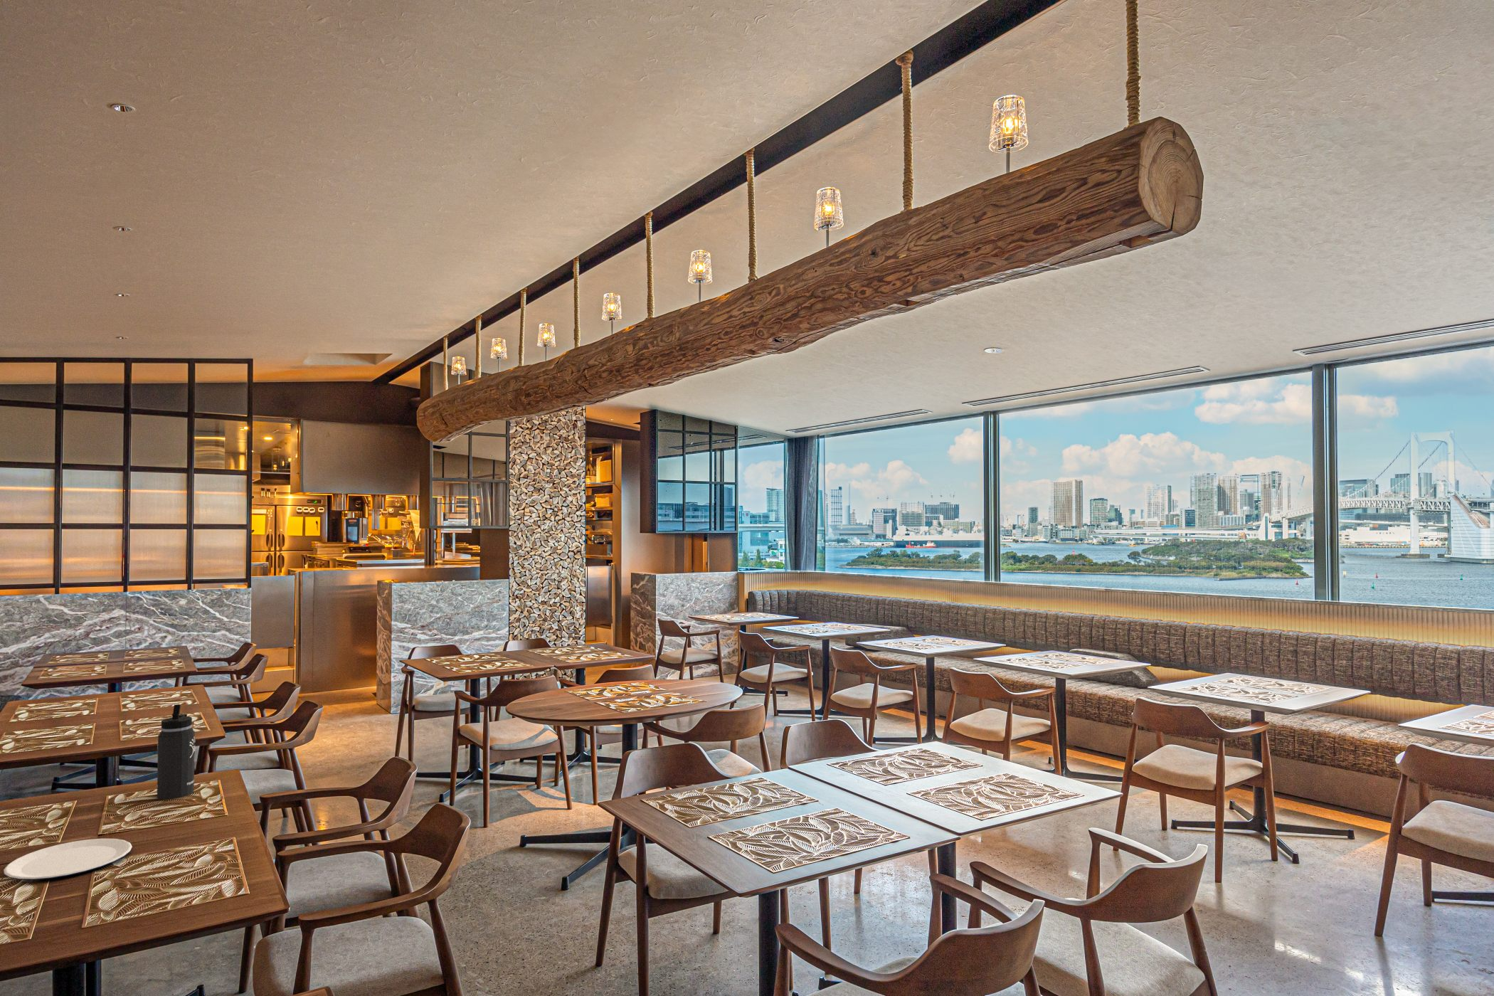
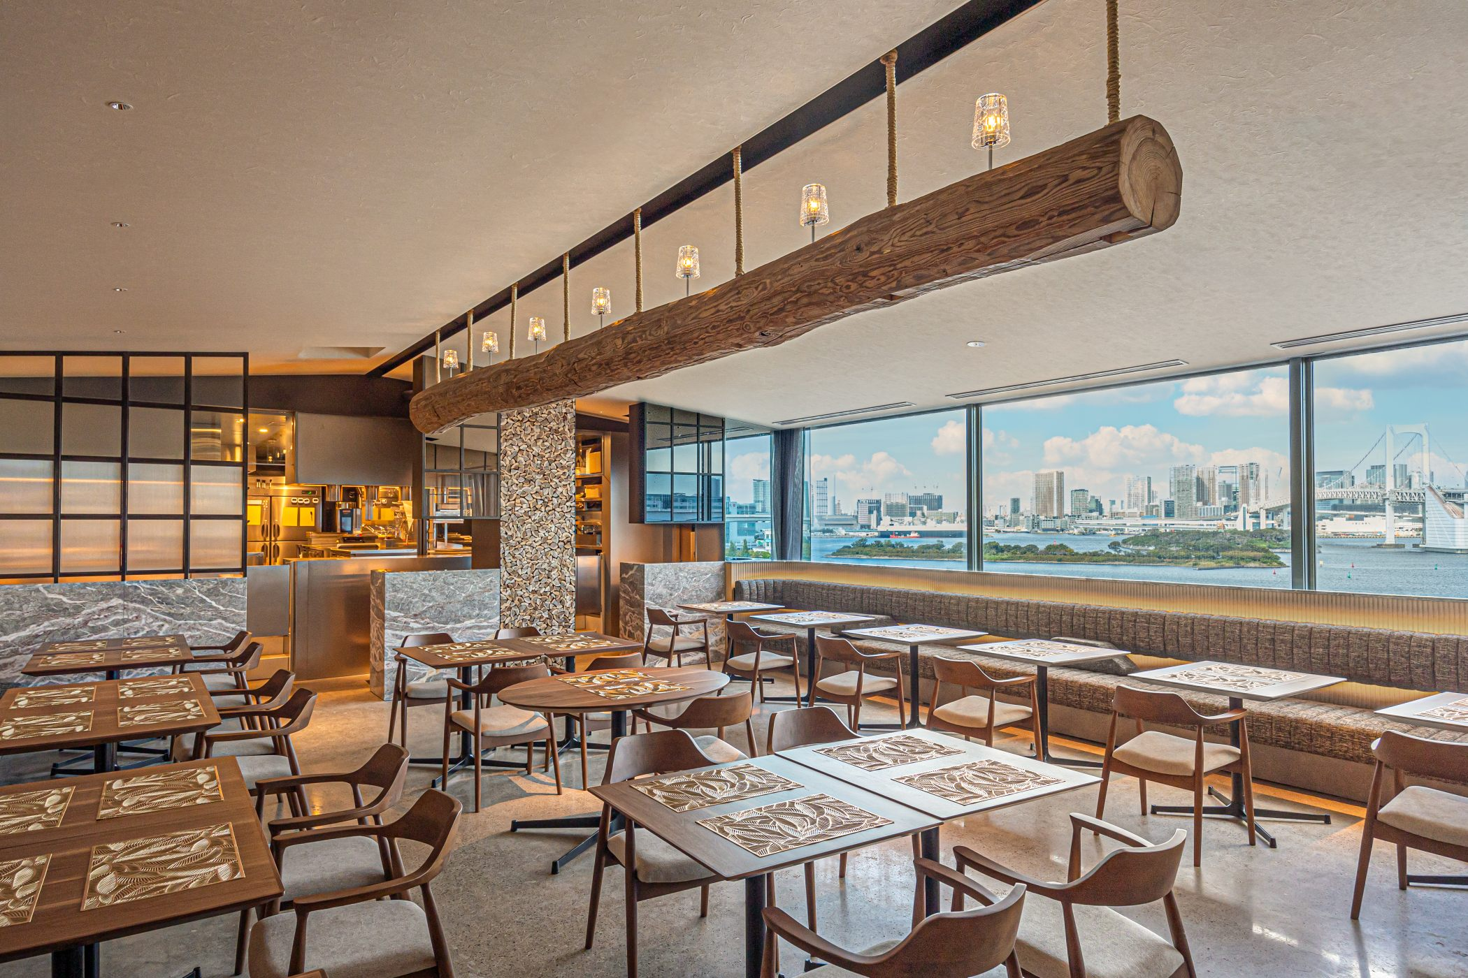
- thermos bottle [156,704,196,799]
- plate [3,838,133,880]
